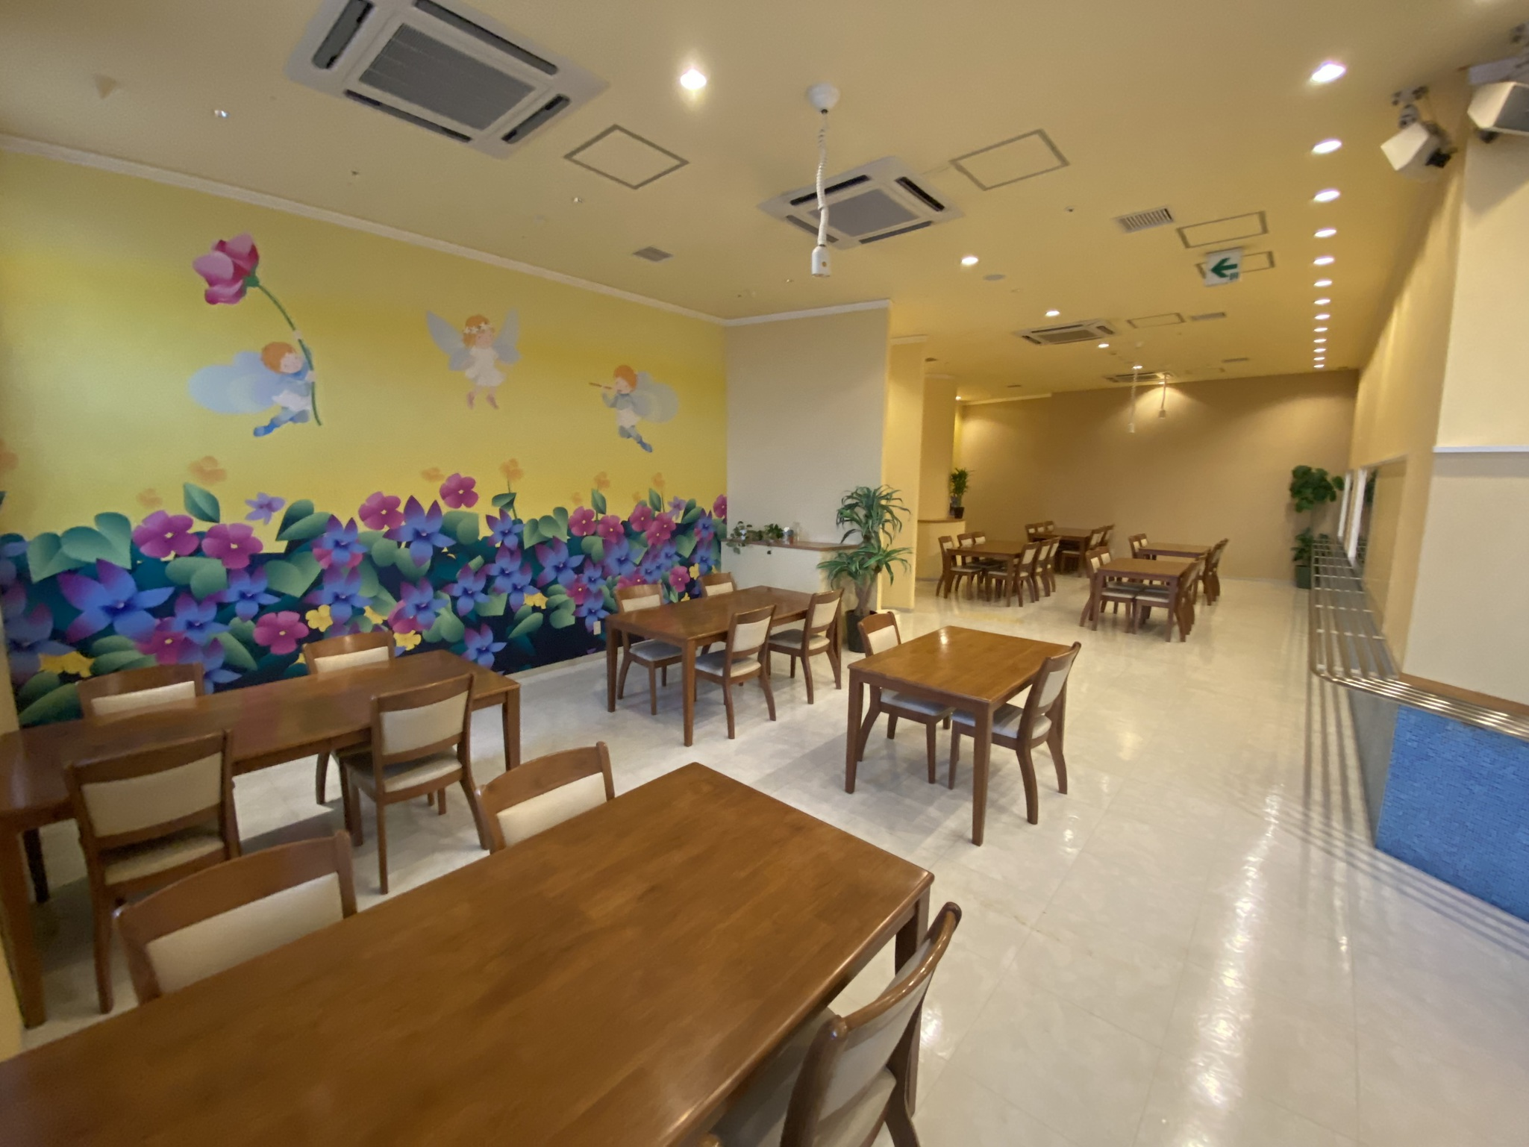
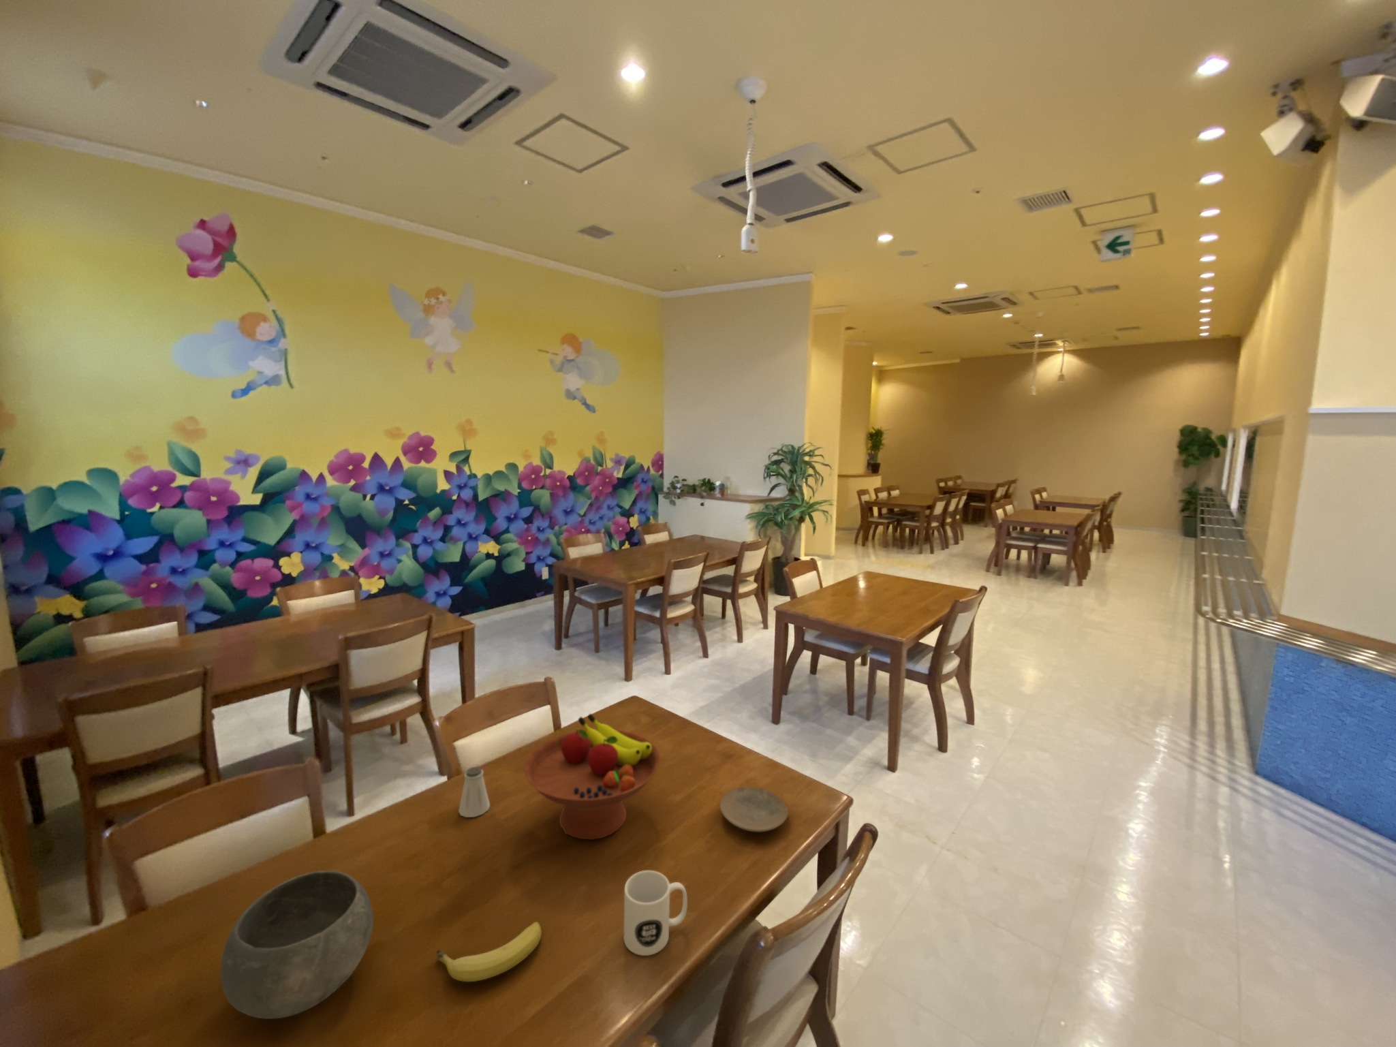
+ fruit bowl [524,713,661,840]
+ bowl [220,870,374,1020]
+ mug [624,870,689,957]
+ plate [718,786,789,833]
+ fruit [436,921,542,982]
+ saltshaker [458,765,491,818]
